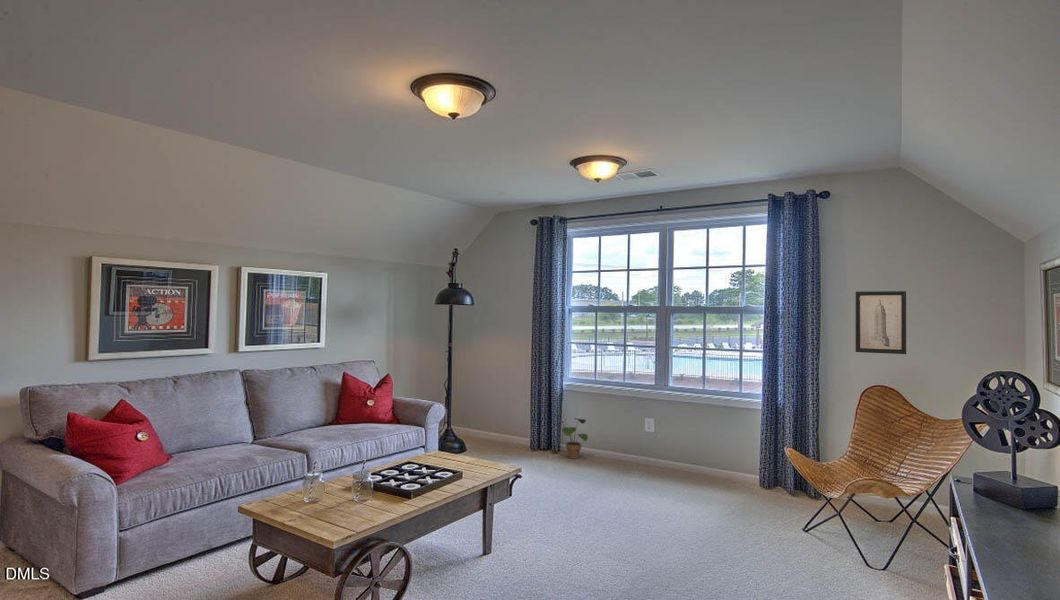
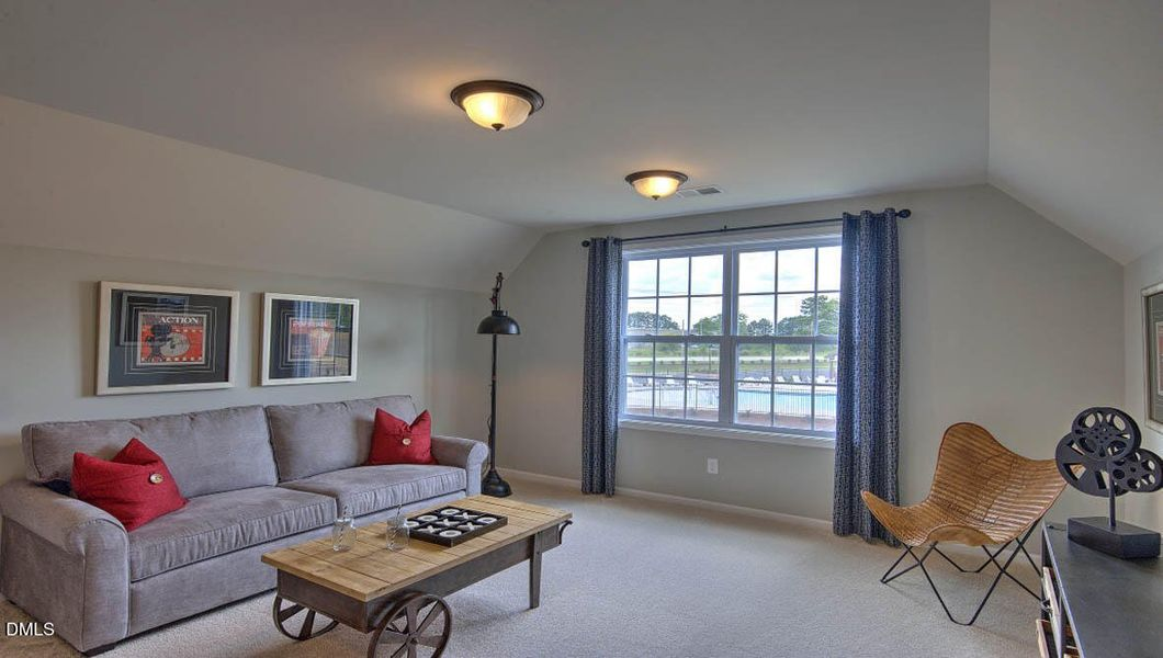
- potted plant [554,417,589,460]
- wall art [855,290,907,355]
